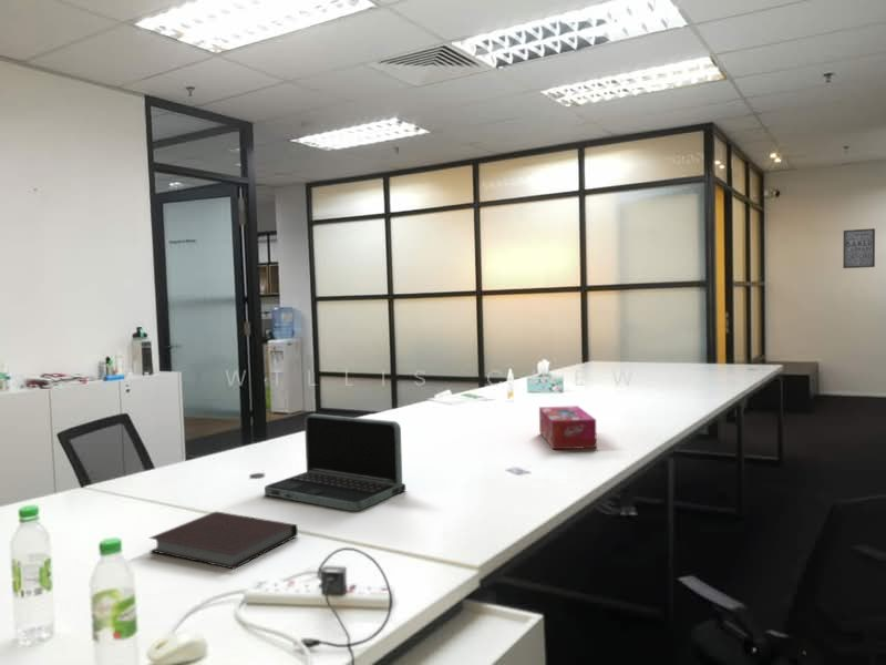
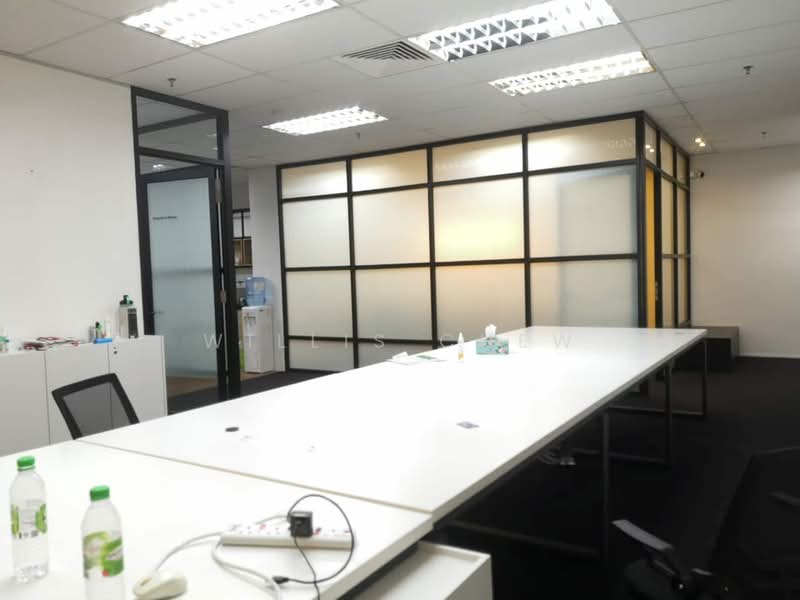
- notebook [147,511,299,570]
- wall art [842,227,876,269]
- laptop [264,412,406,512]
- tissue box [538,405,598,450]
